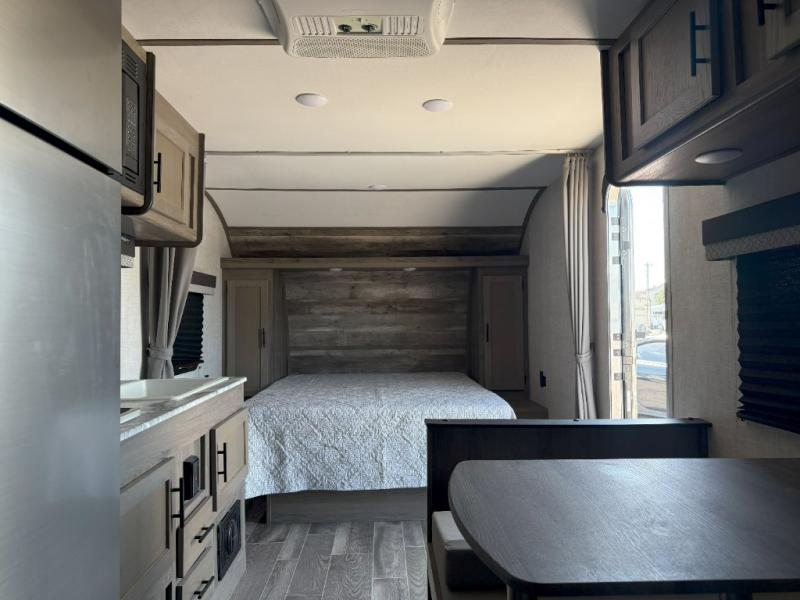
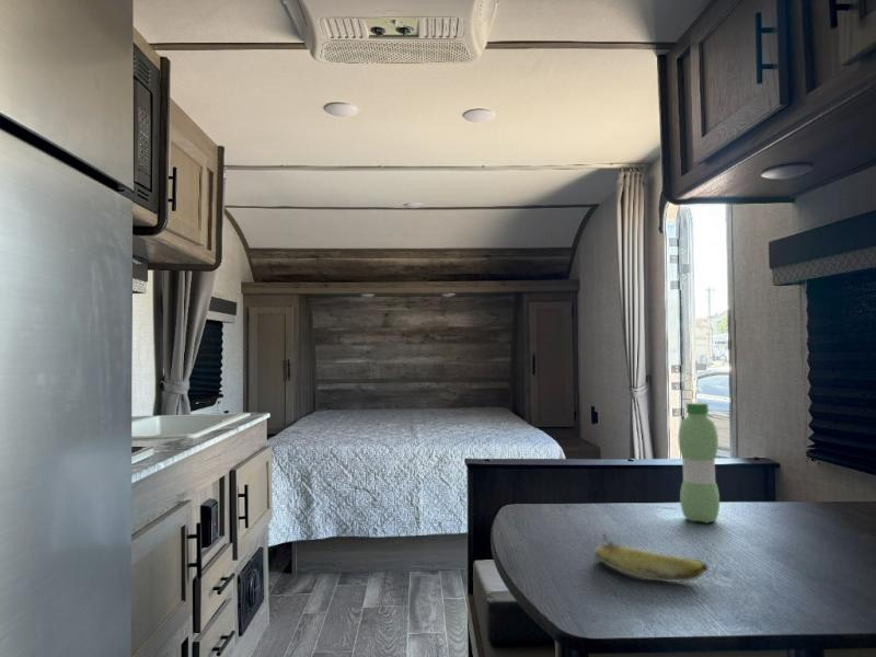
+ fruit [593,532,710,583]
+ water bottle [677,402,721,525]
